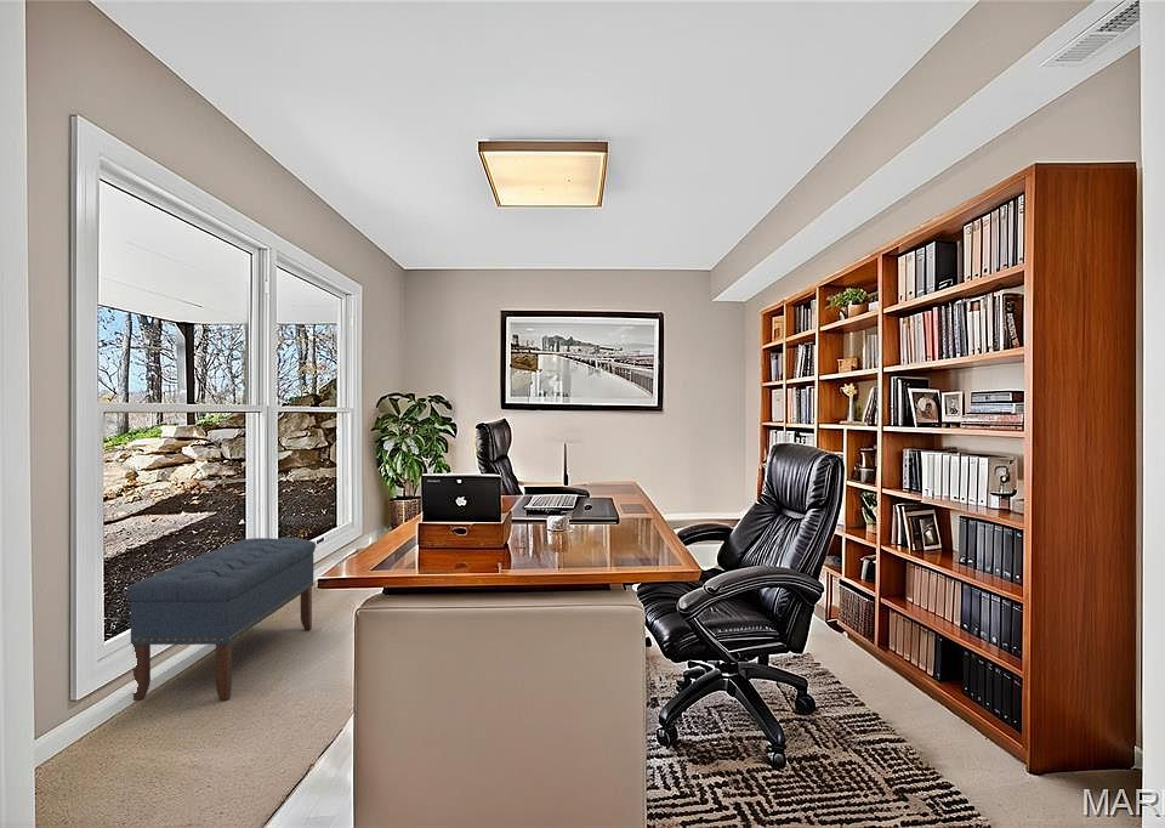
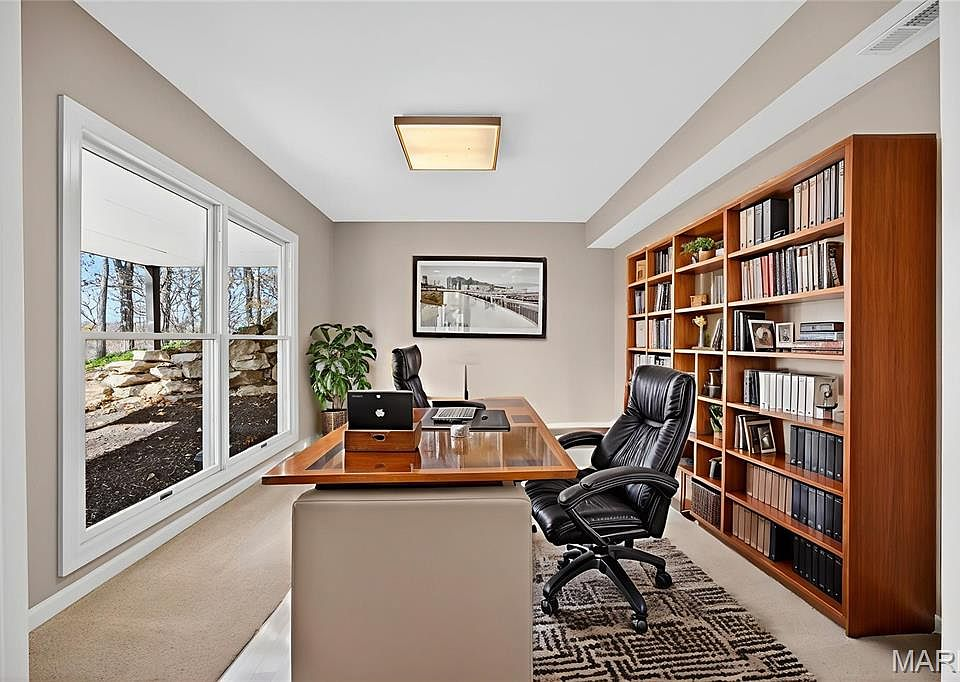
- bench [125,537,317,702]
